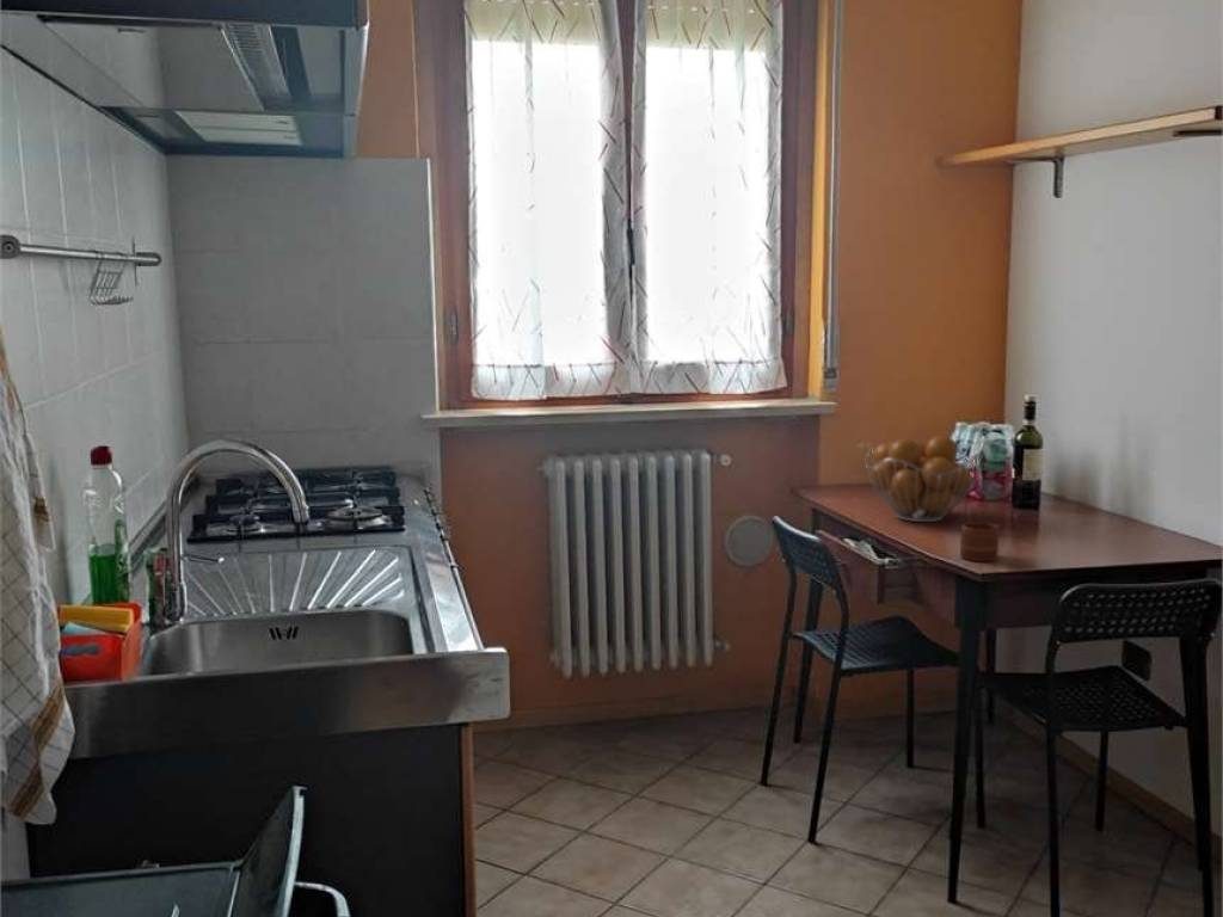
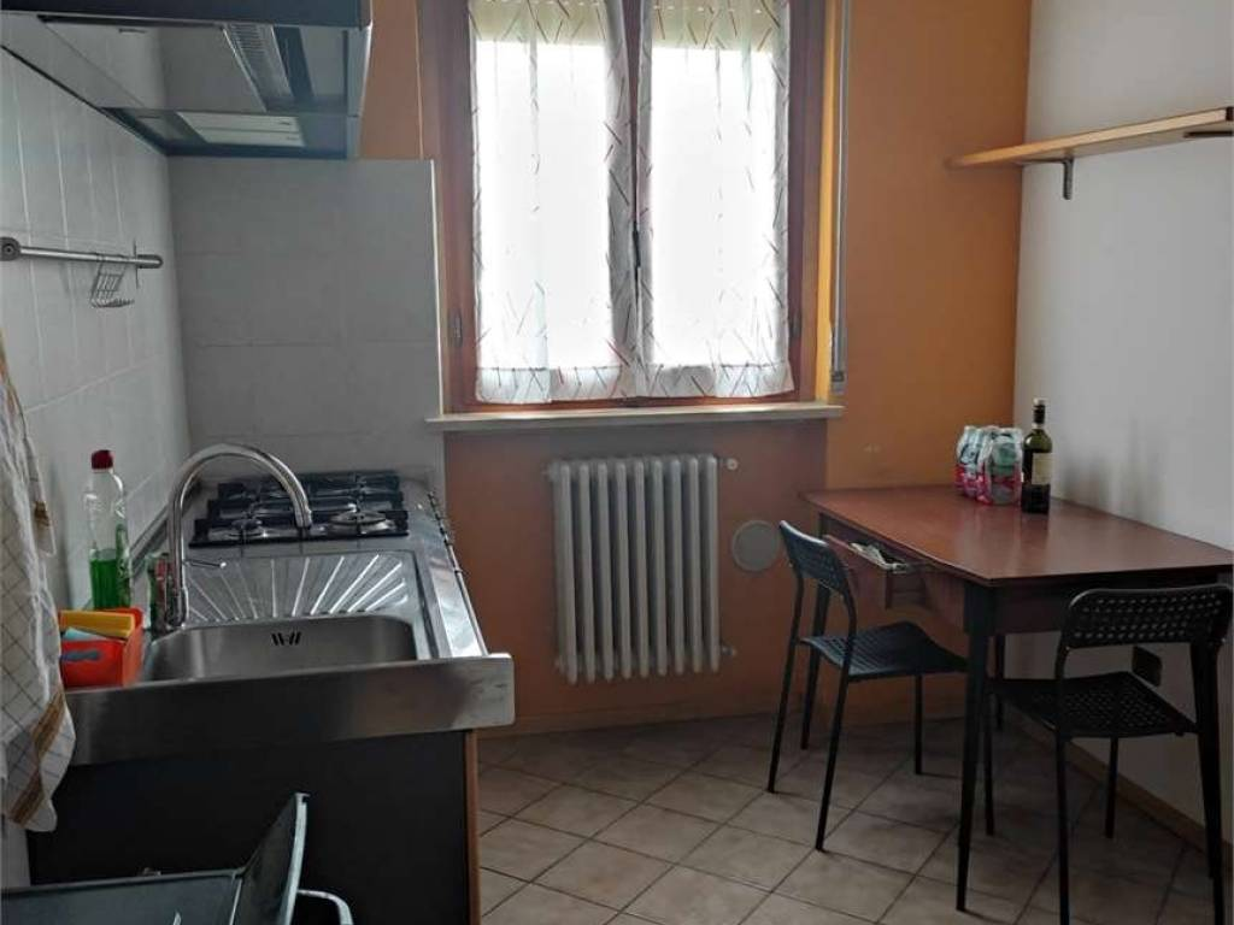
- fruit basket [865,435,982,523]
- mug [959,521,1004,562]
